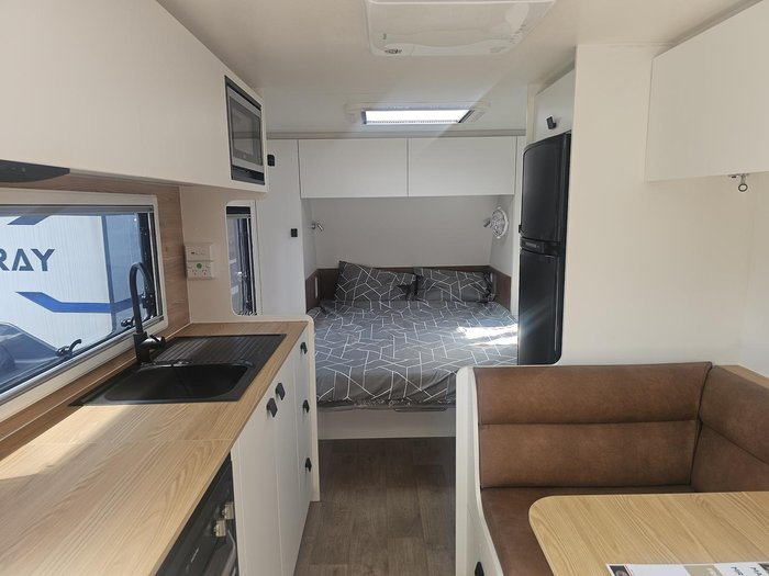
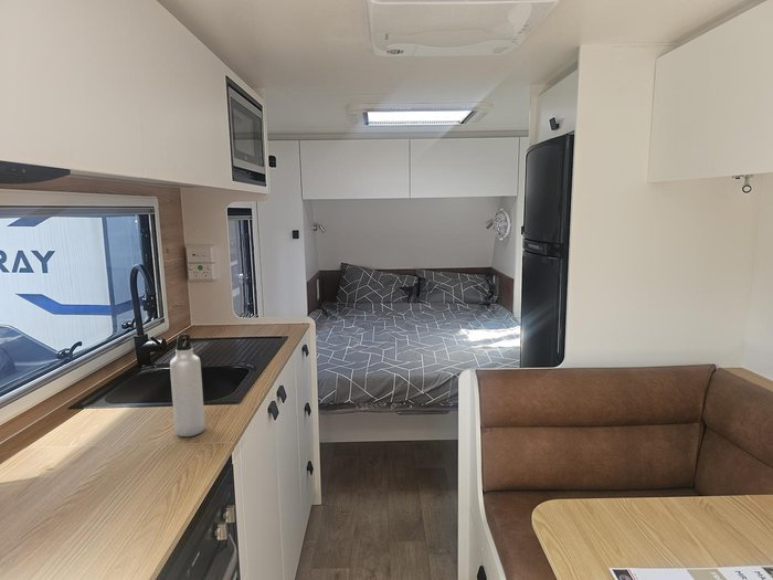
+ water bottle [169,333,205,437]
